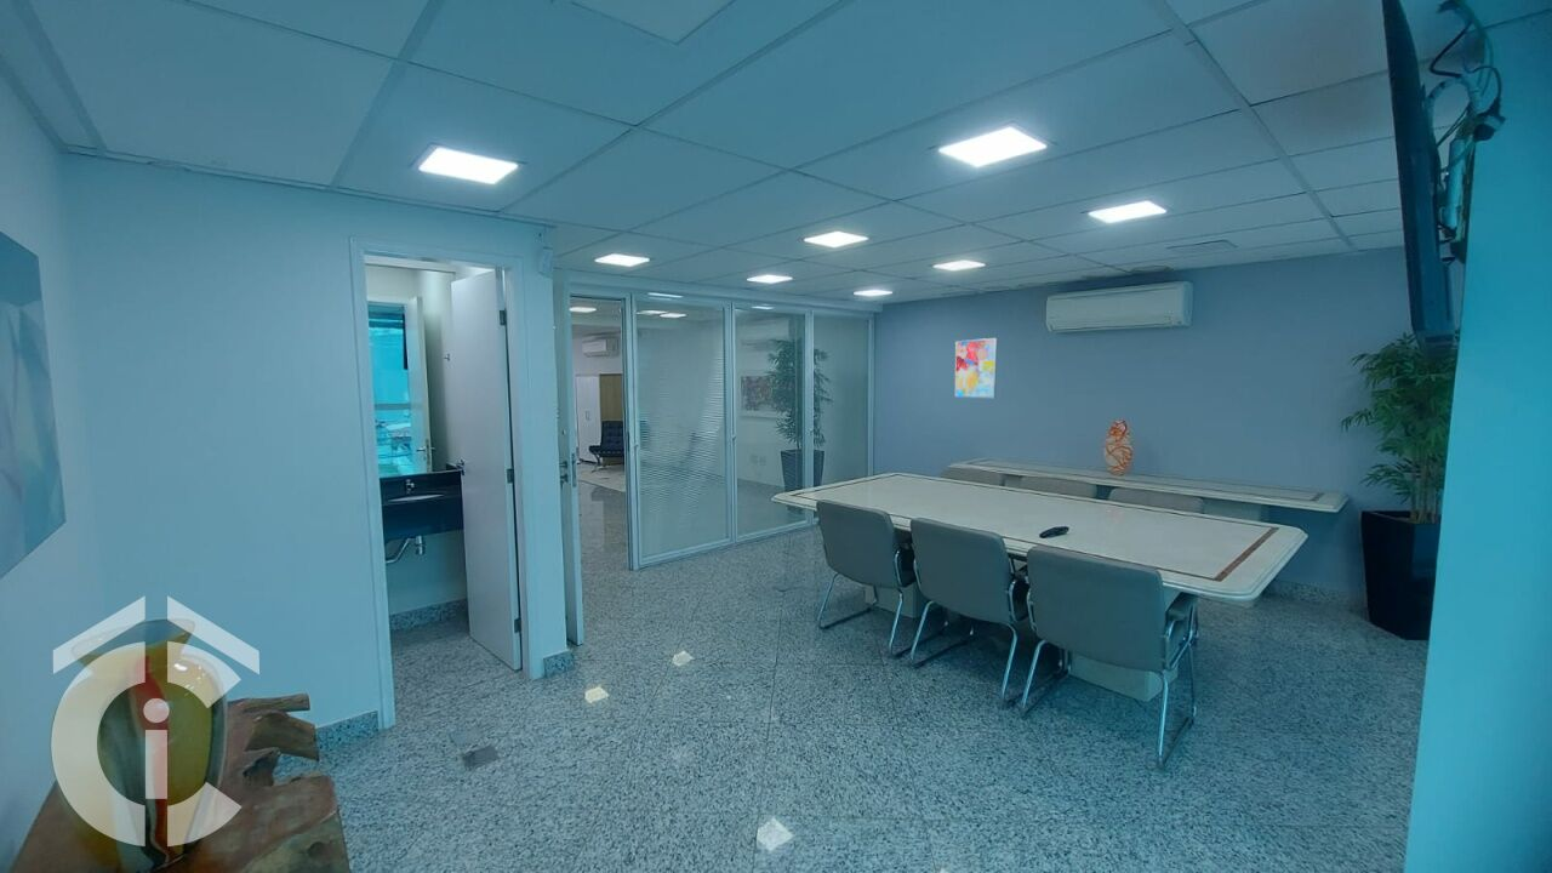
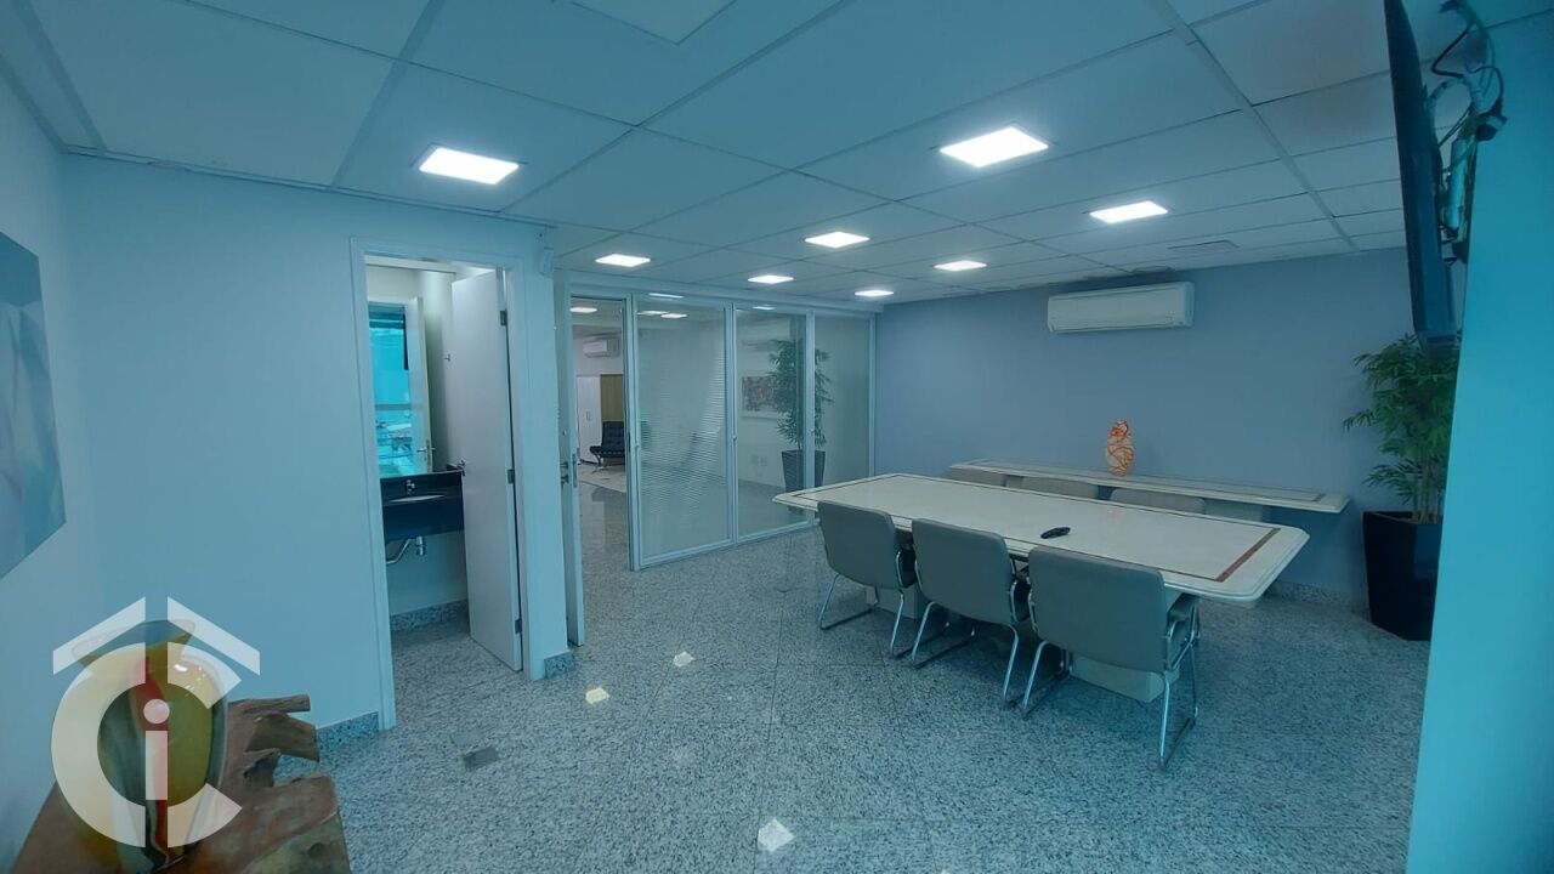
- wall art [953,337,999,399]
